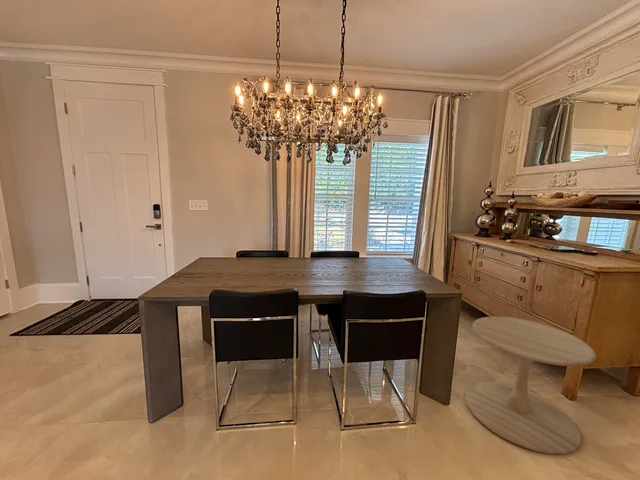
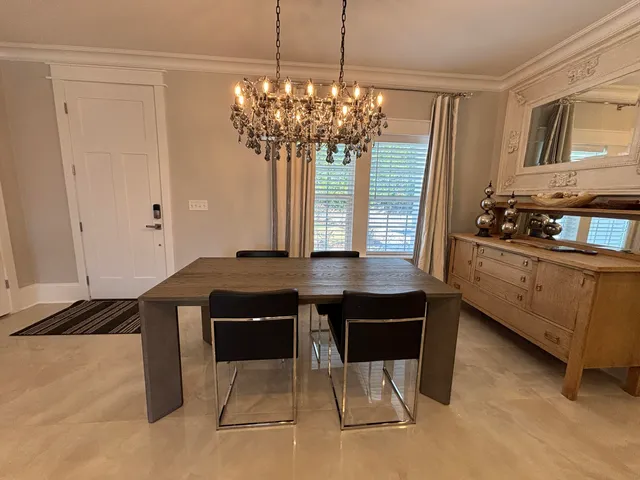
- side table [464,315,597,455]
